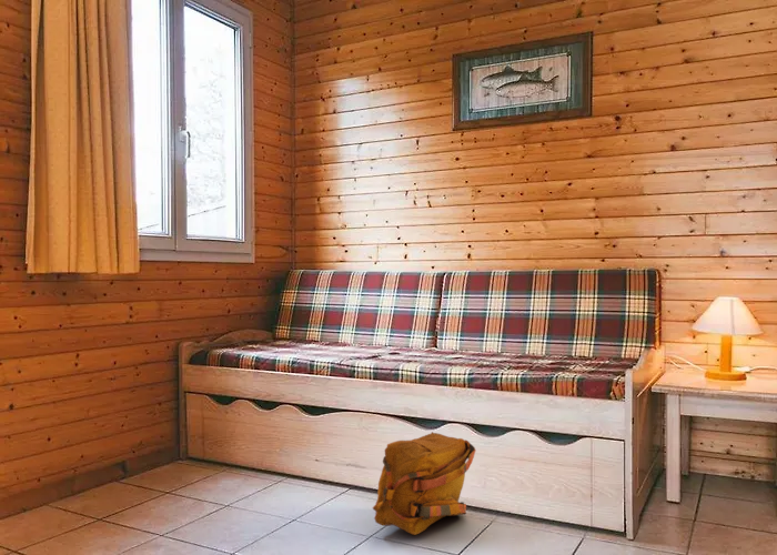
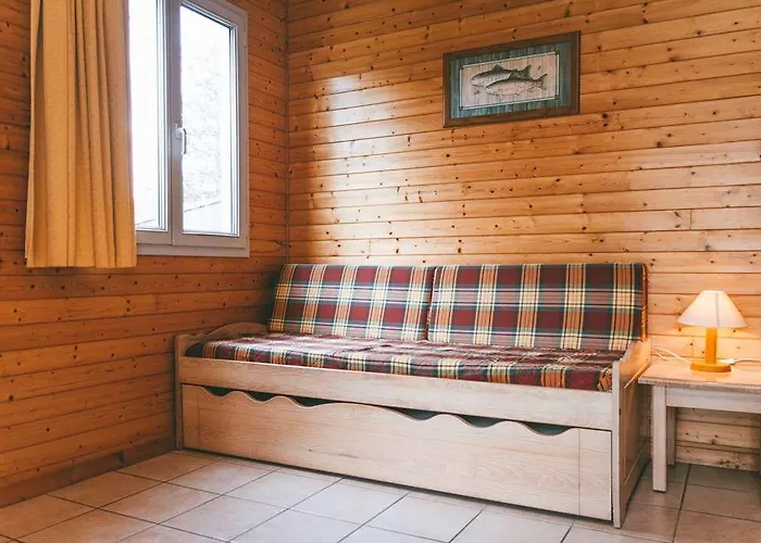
- backpack [372,431,477,536]
